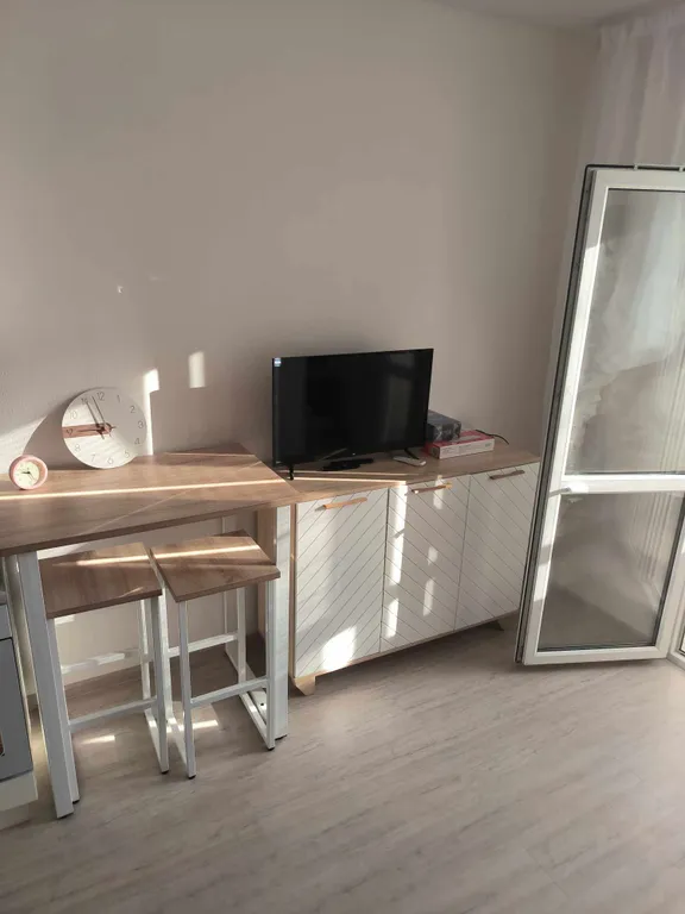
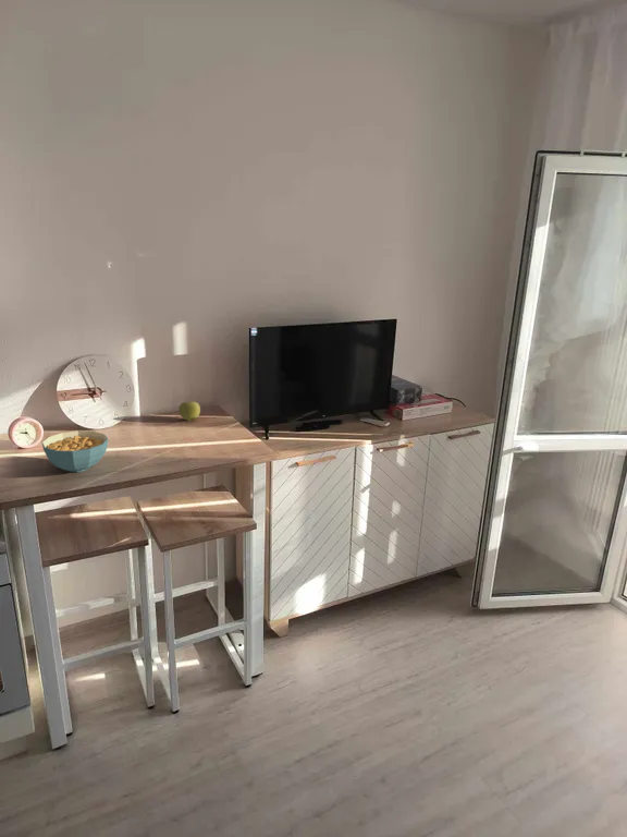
+ cereal bowl [41,429,109,473]
+ apple [177,401,201,422]
